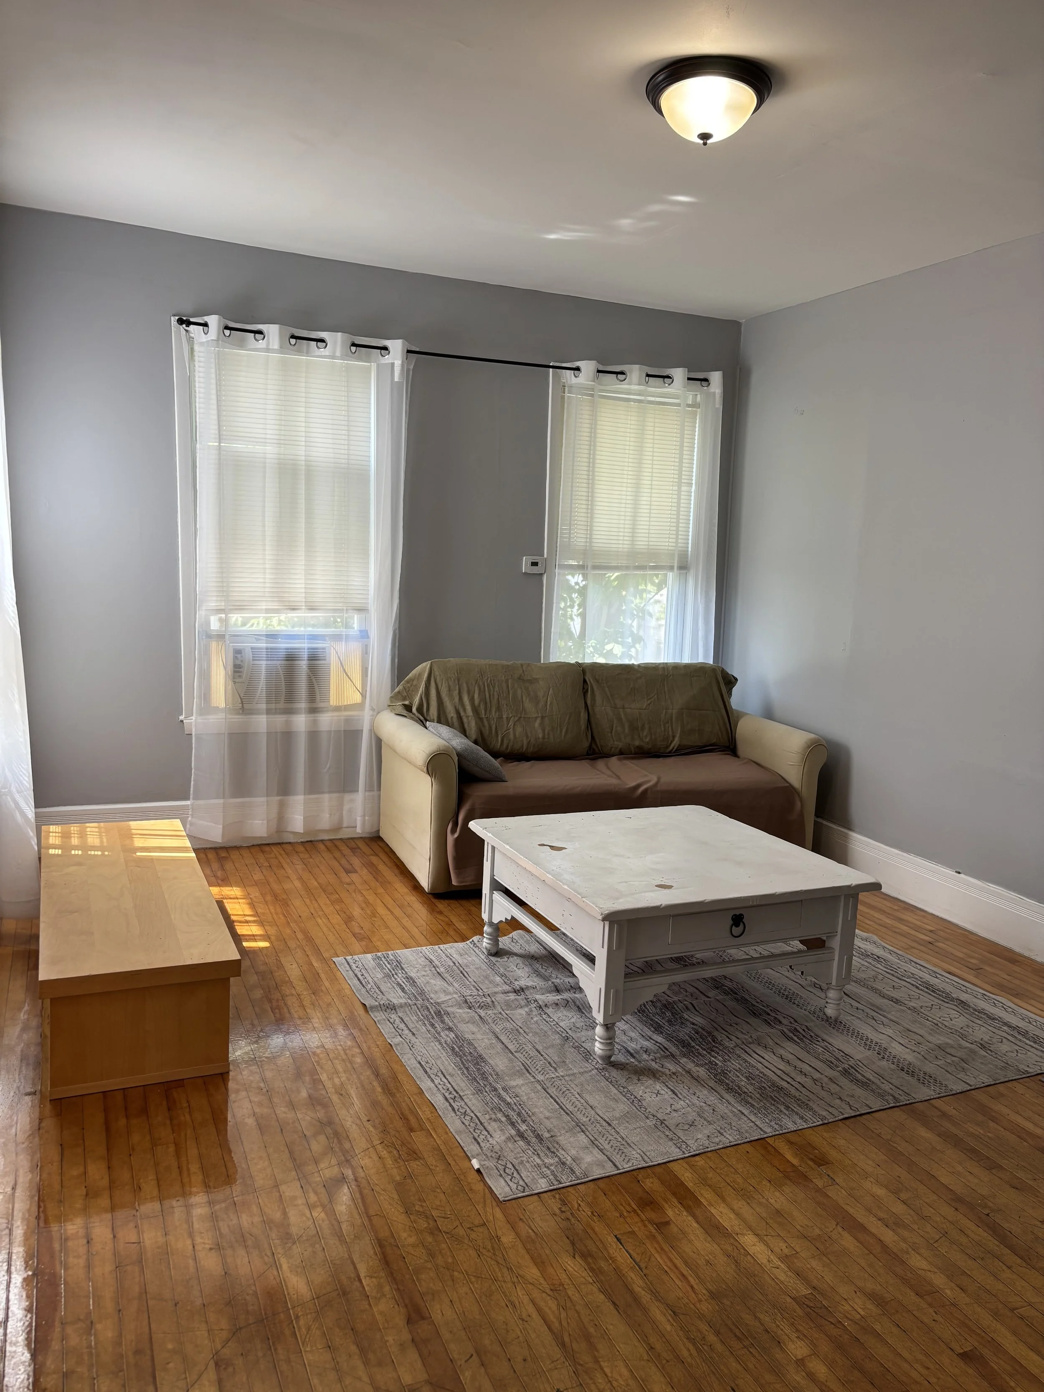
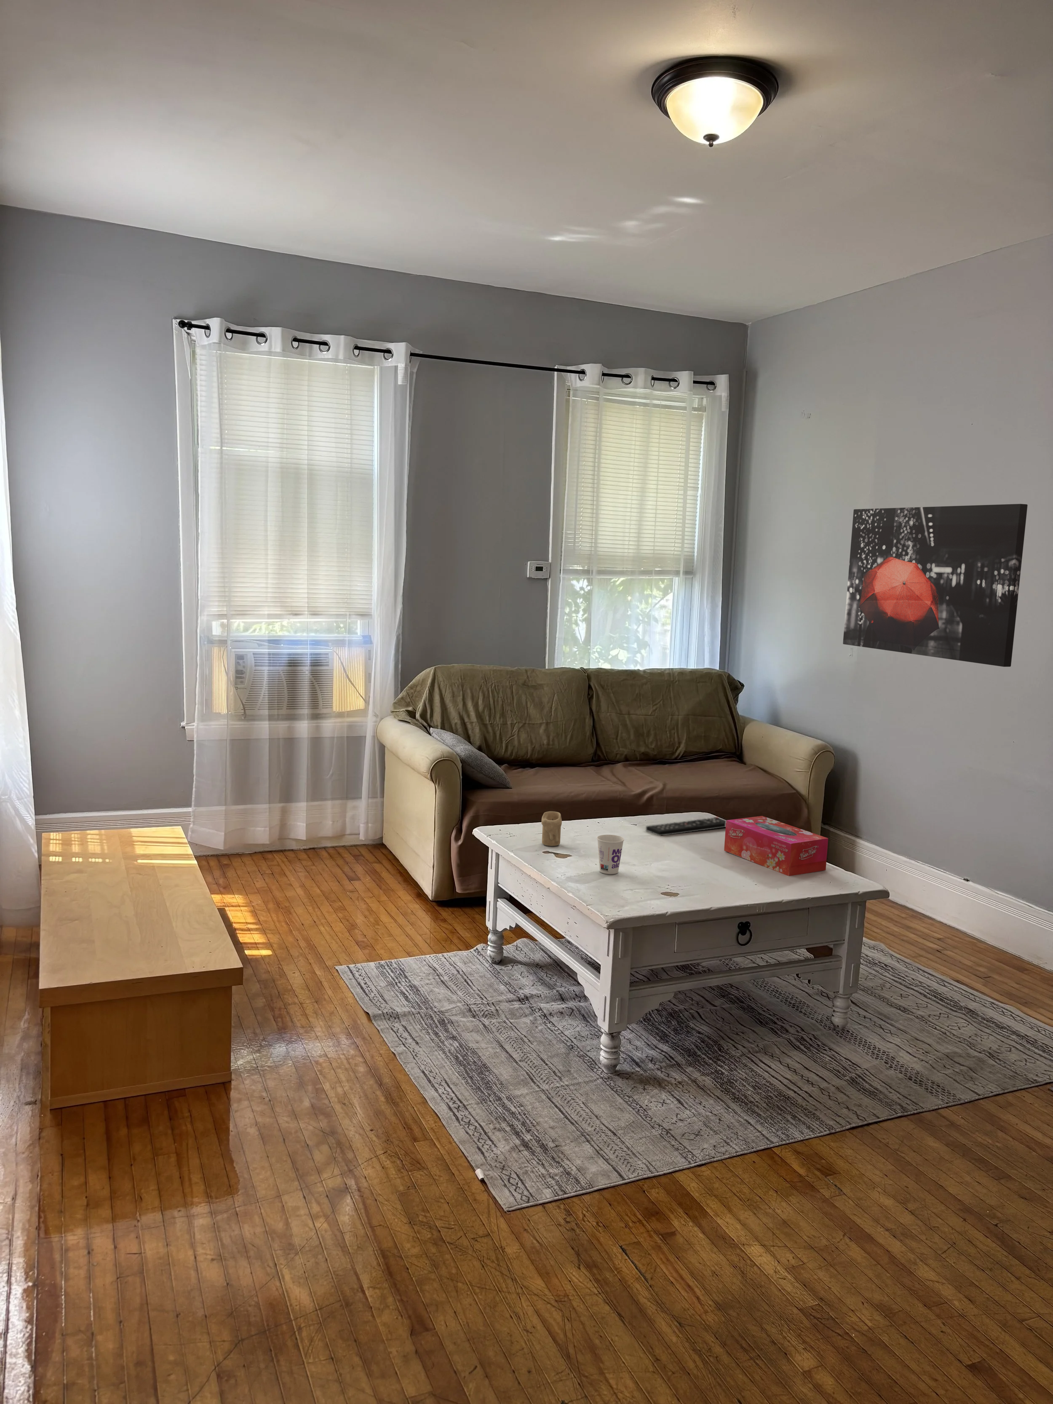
+ candle [541,811,562,846]
+ cup [596,834,625,874]
+ remote control [645,817,726,836]
+ wall art [843,503,1029,667]
+ tissue box [723,815,828,876]
